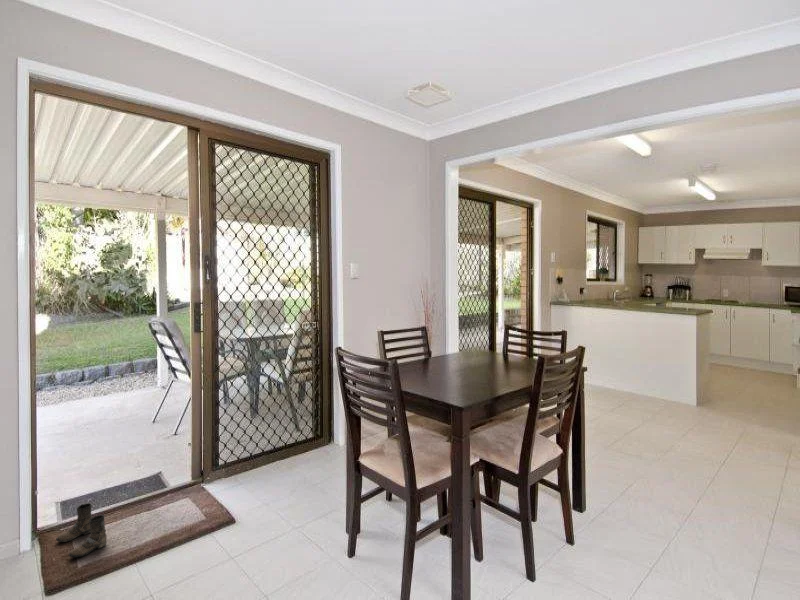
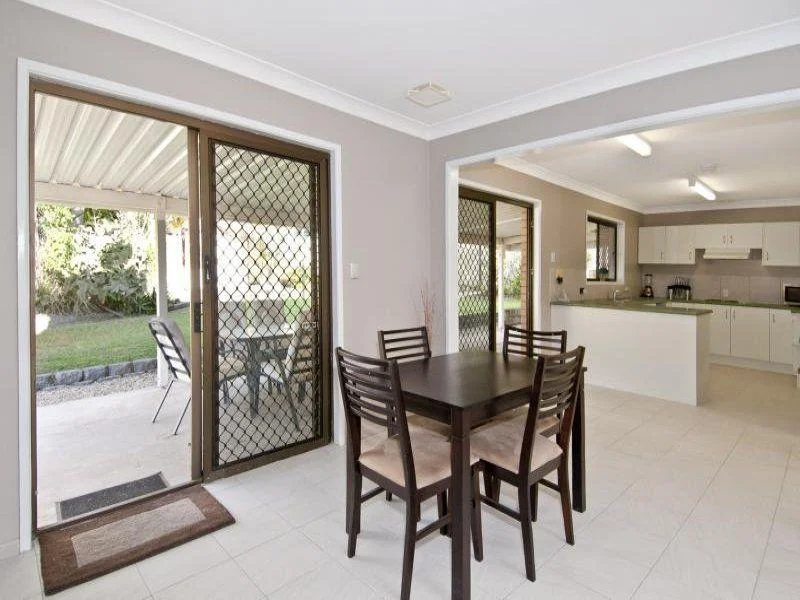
- boots [55,502,108,558]
